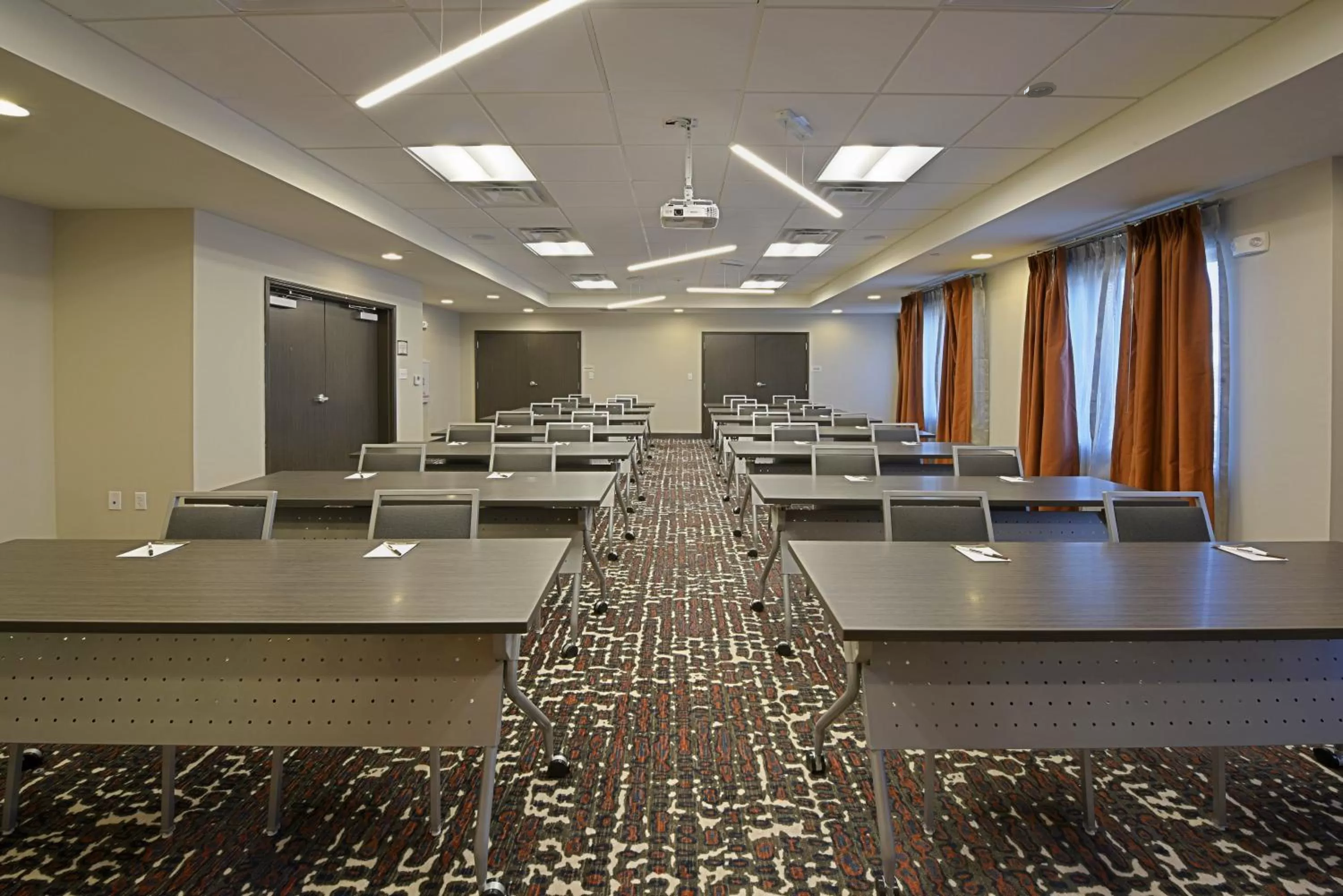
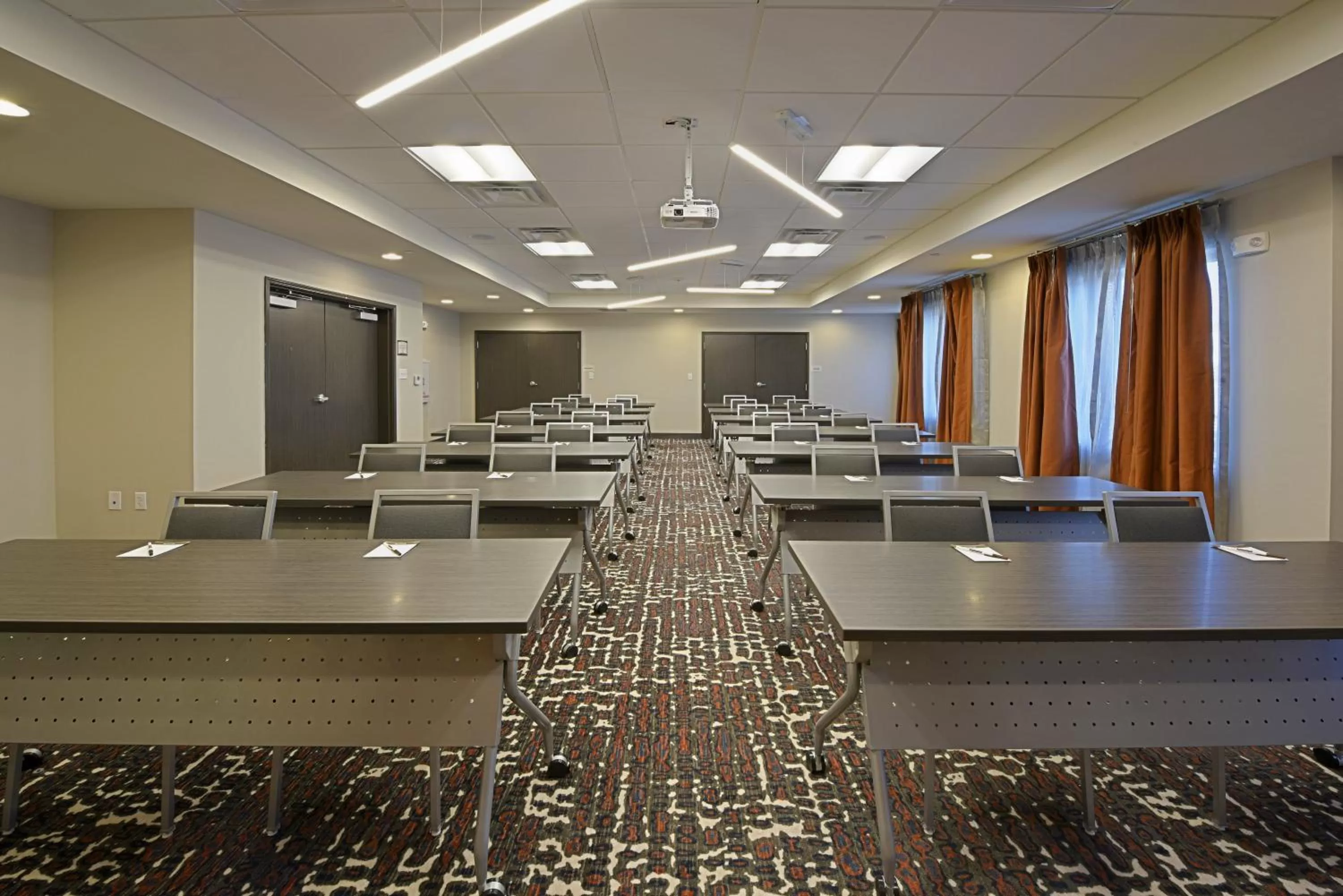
- smoke detector [1024,81,1057,98]
